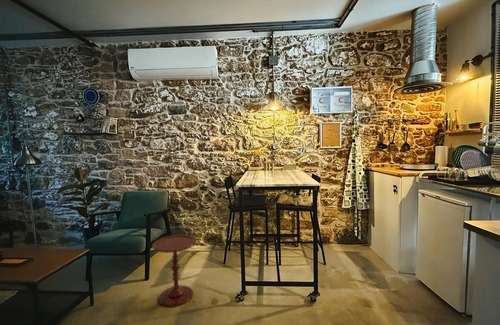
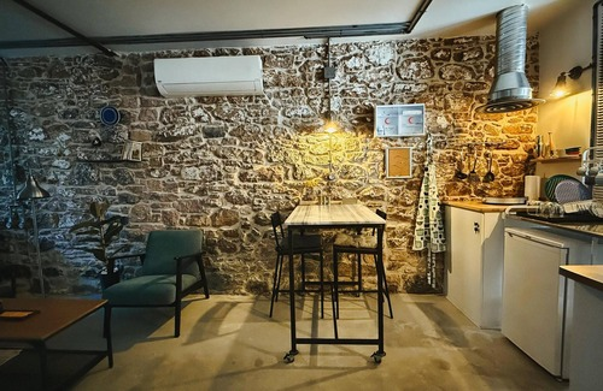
- side table [151,234,197,308]
